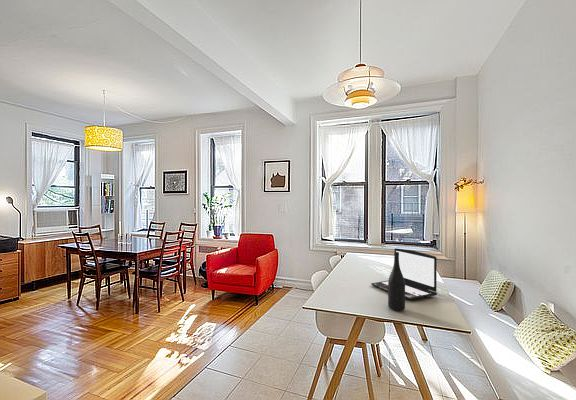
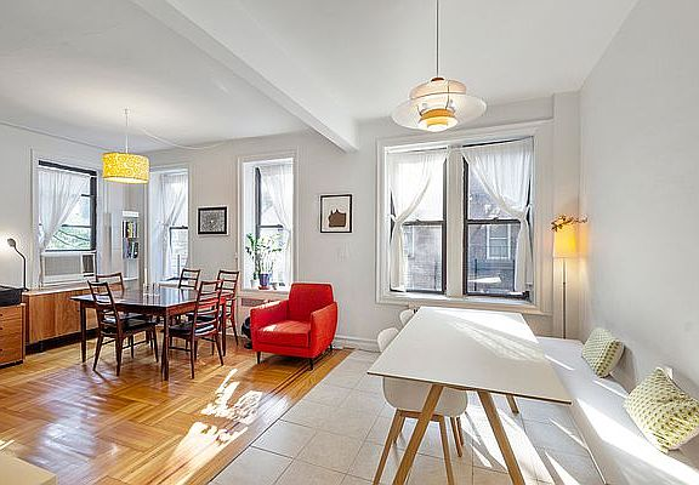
- laptop [370,247,438,301]
- wine bottle [387,252,406,312]
